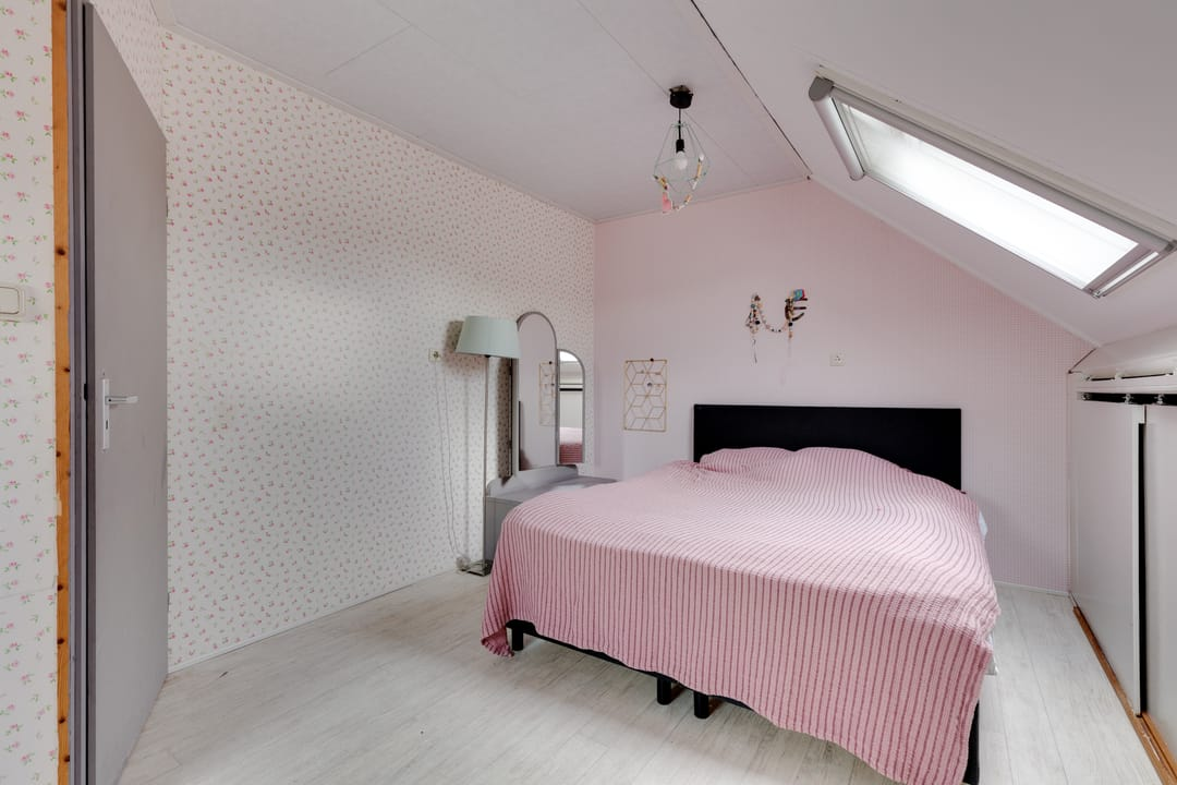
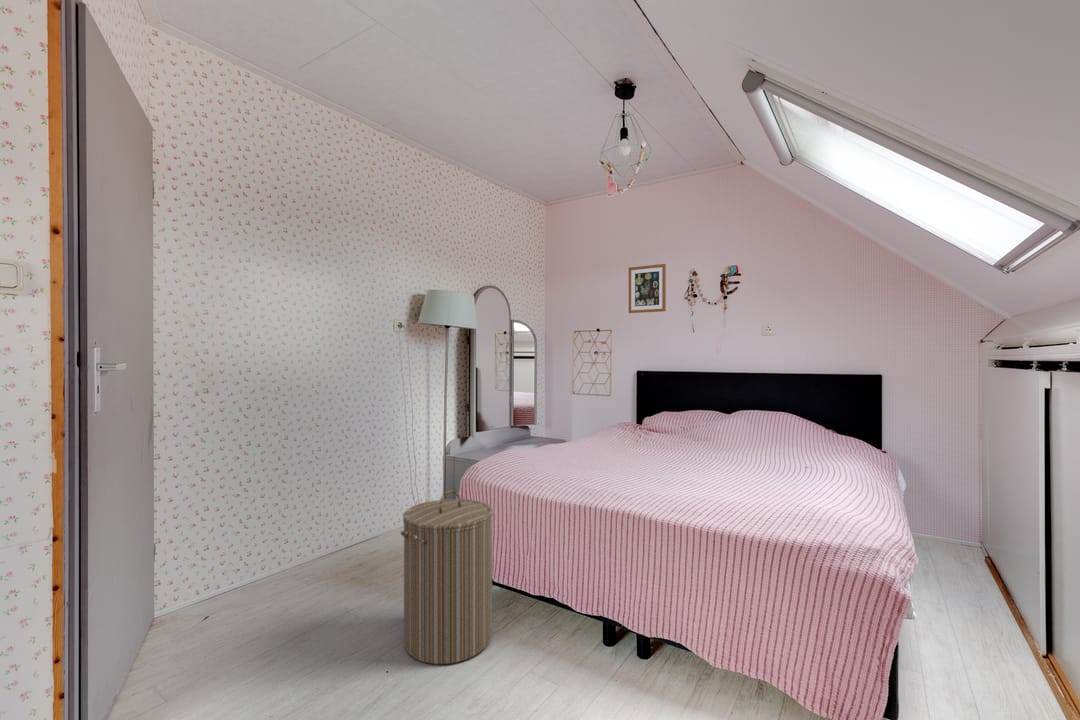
+ laundry hamper [400,489,494,665]
+ wall art [628,263,667,314]
